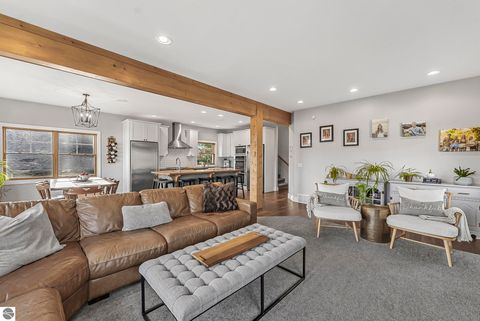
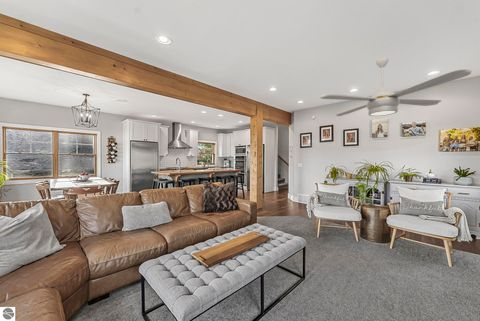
+ ceiling fan [319,57,473,117]
